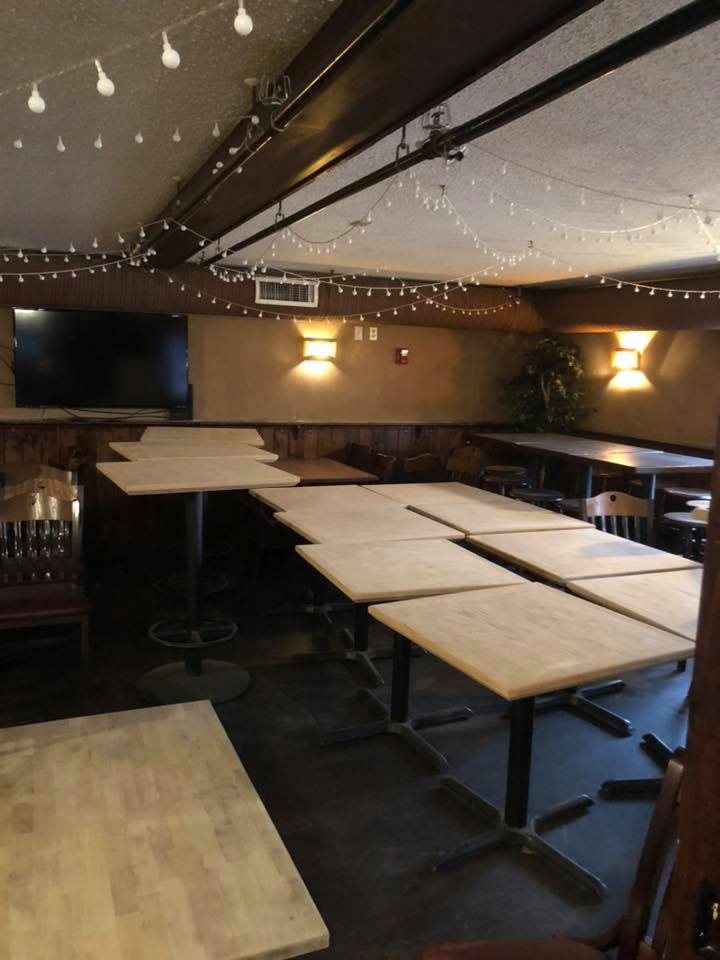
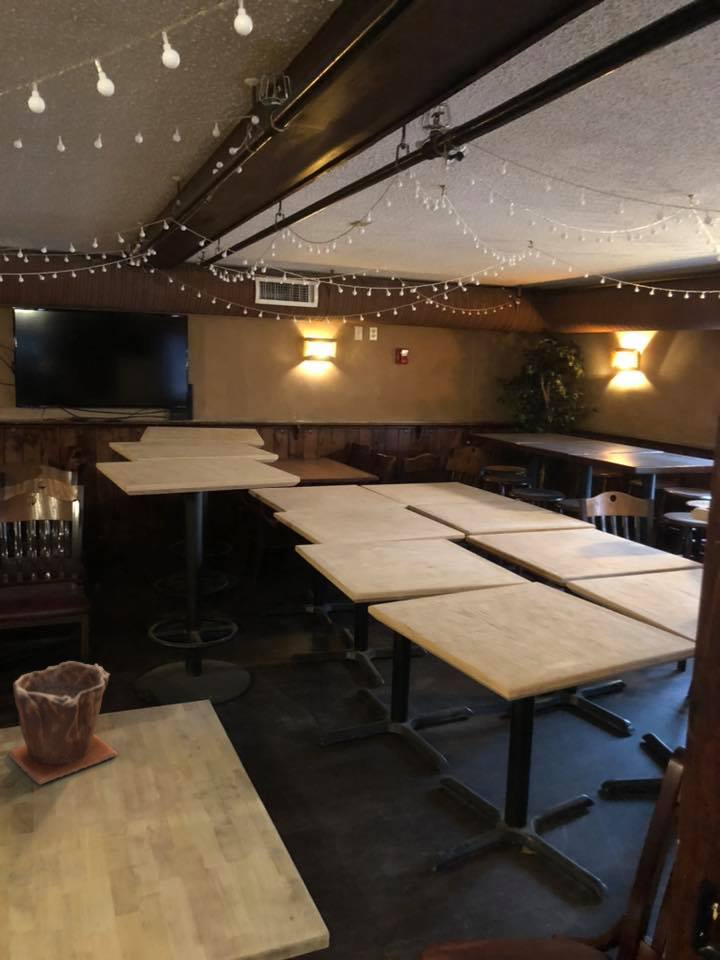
+ plant pot [7,660,119,785]
